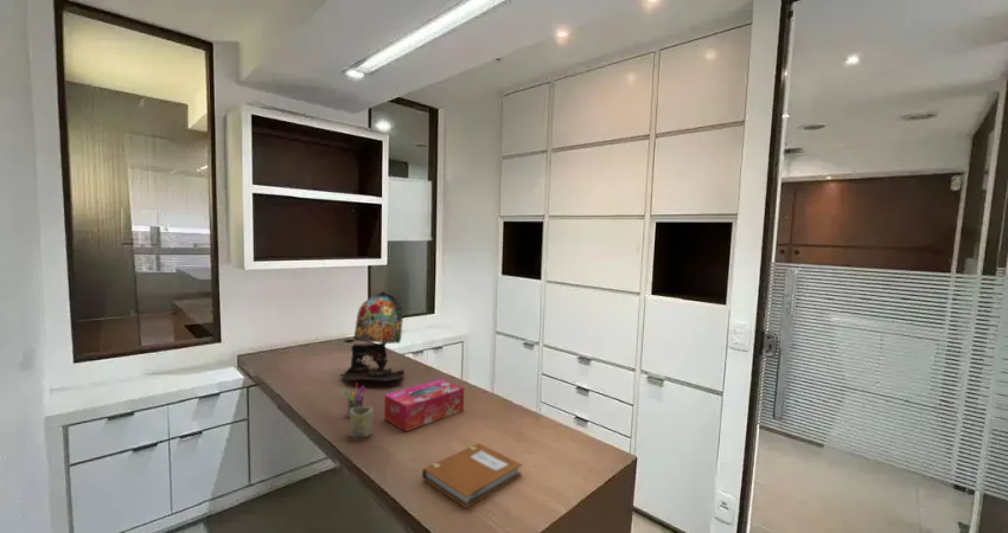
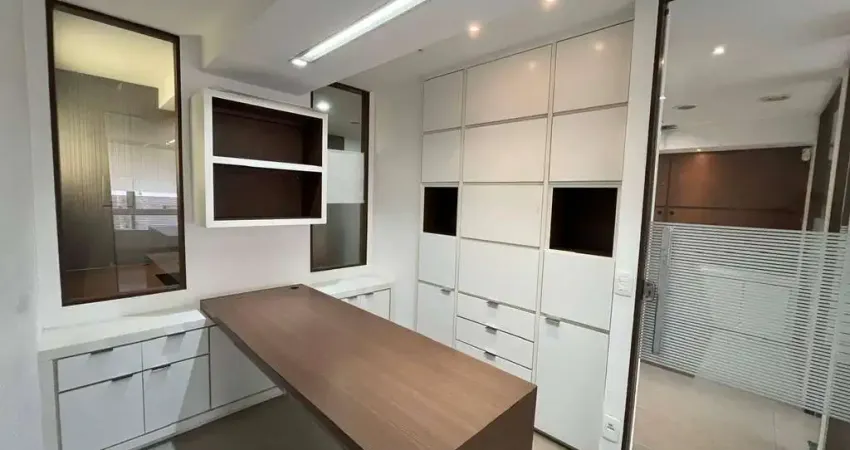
- notebook [421,442,523,509]
- pen holder [343,383,366,419]
- tissue box [383,378,465,432]
- table lamp [339,290,406,383]
- cup [349,406,374,438]
